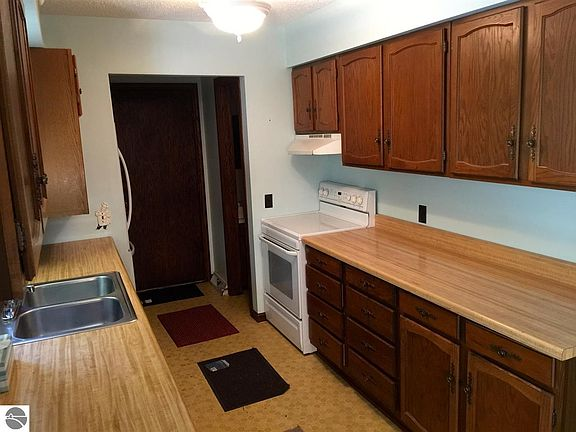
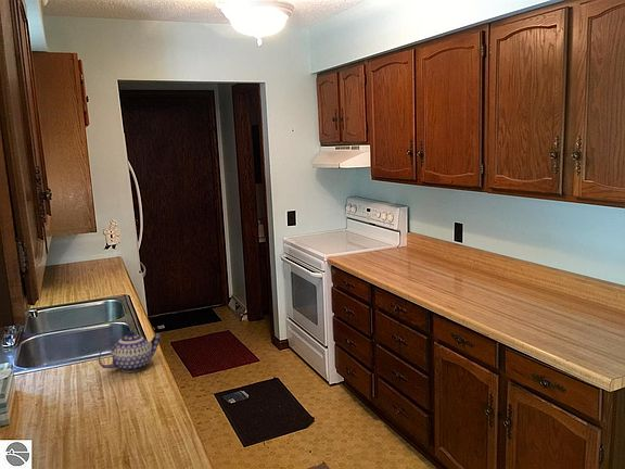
+ teapot [98,330,162,373]
